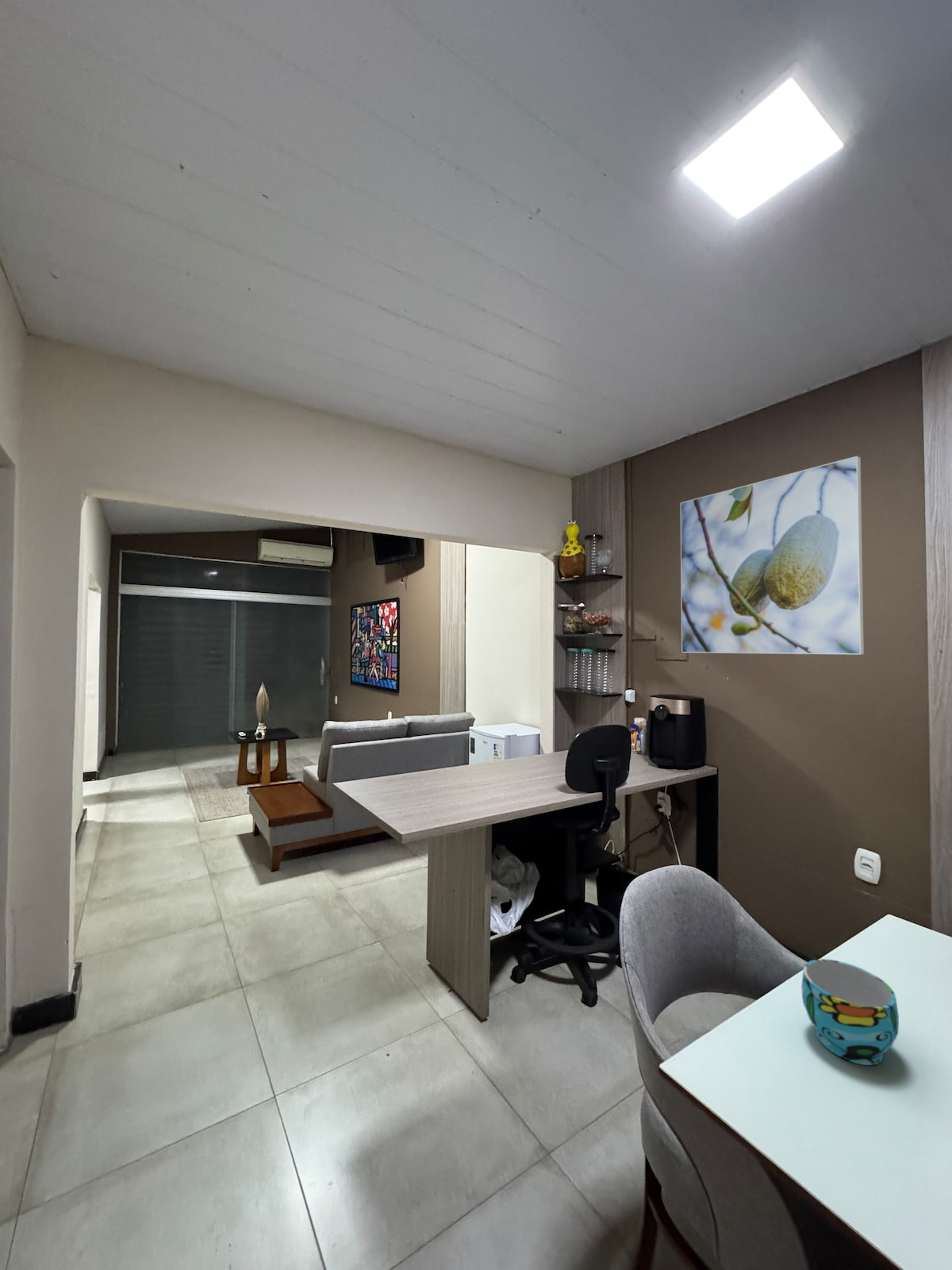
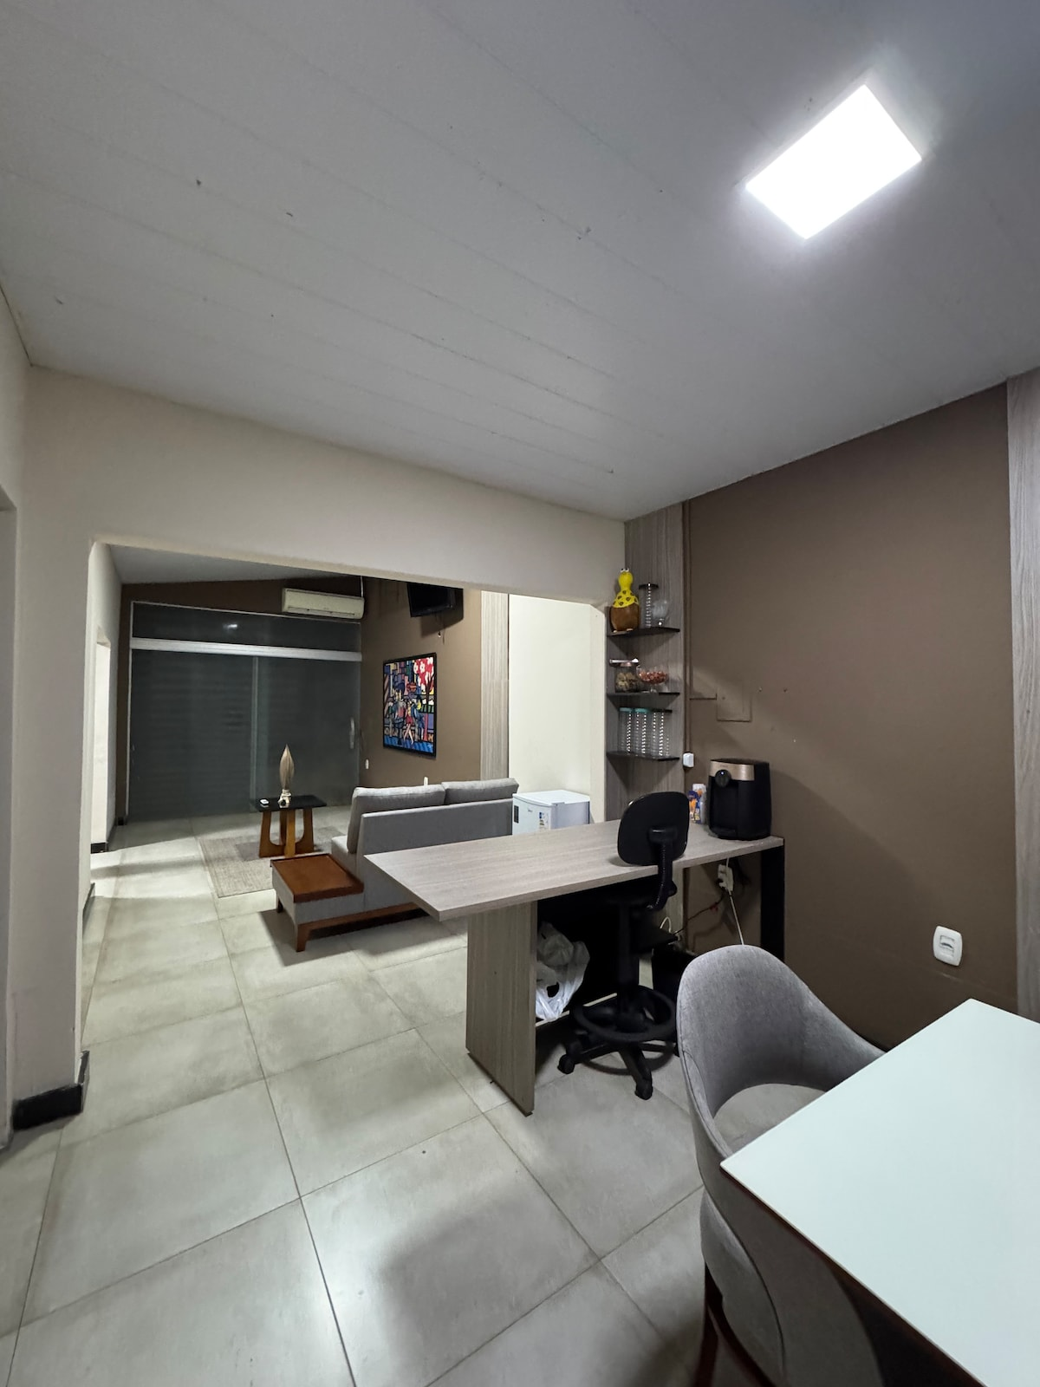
- cup [800,958,900,1066]
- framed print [680,456,865,656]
